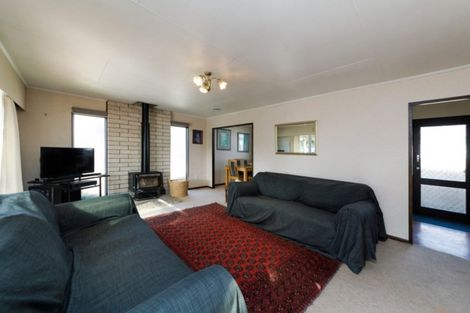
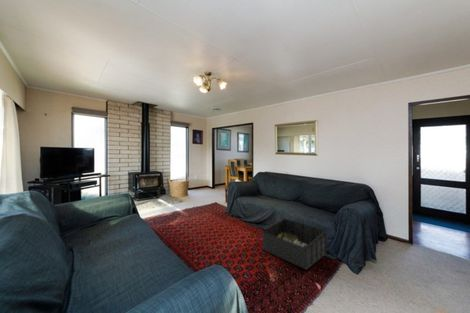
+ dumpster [262,218,328,271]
